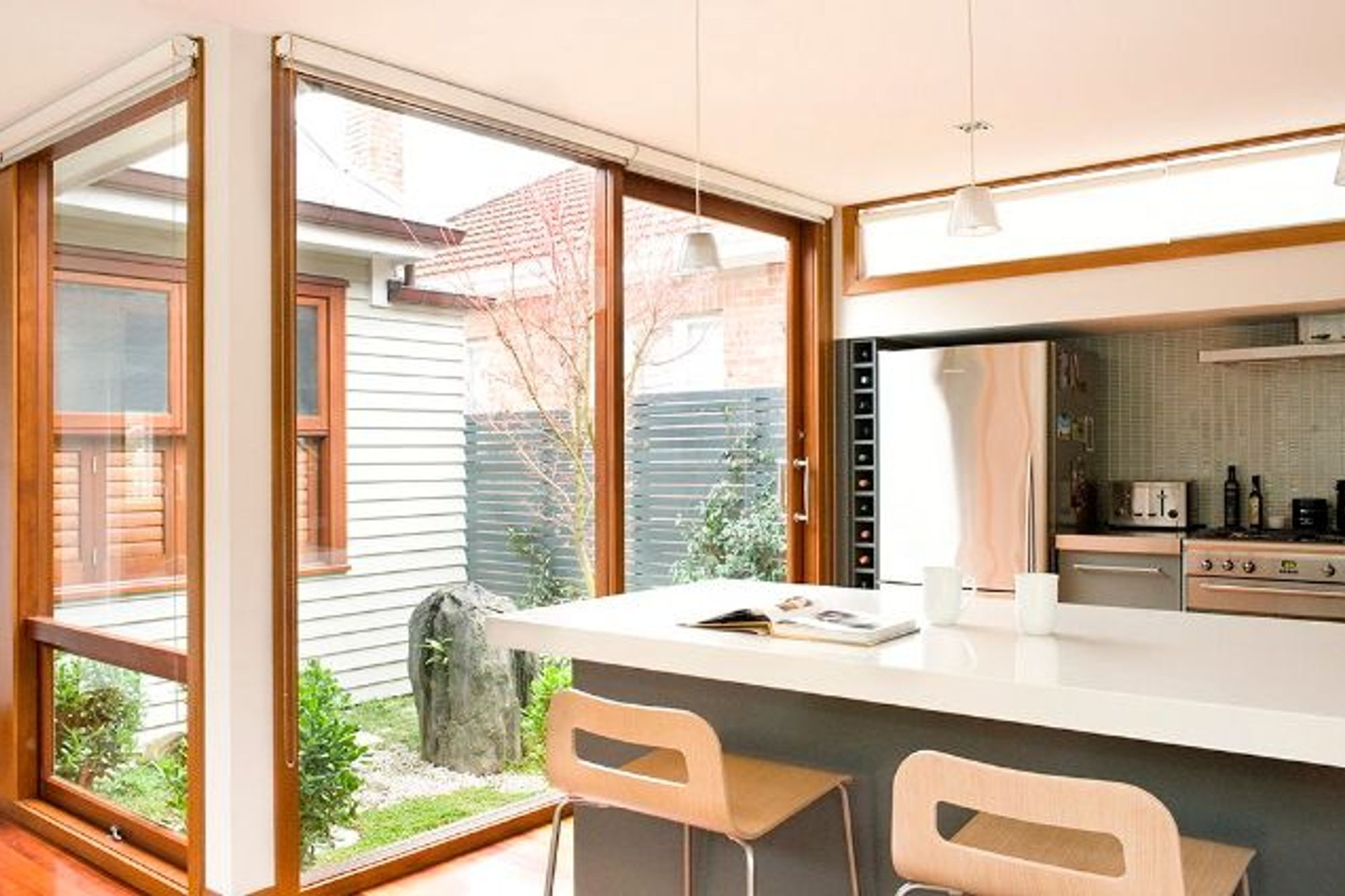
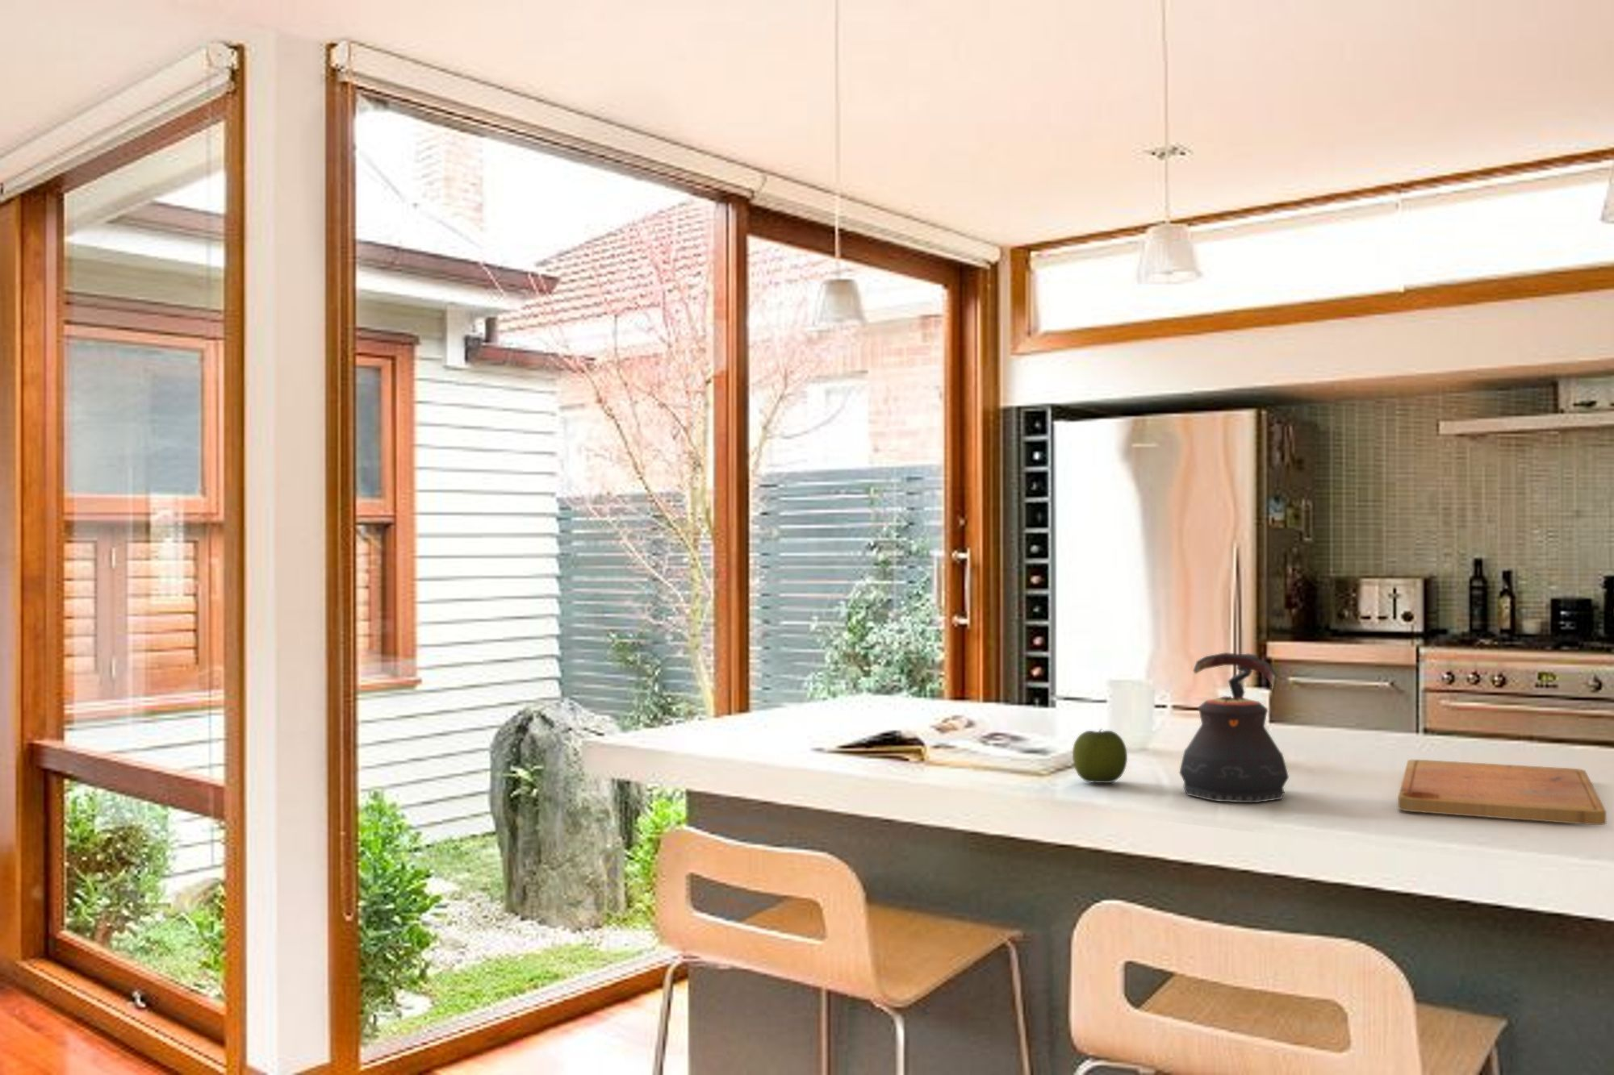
+ apple [1072,728,1128,783]
+ teapot [1180,651,1290,803]
+ cutting board [1397,759,1607,825]
